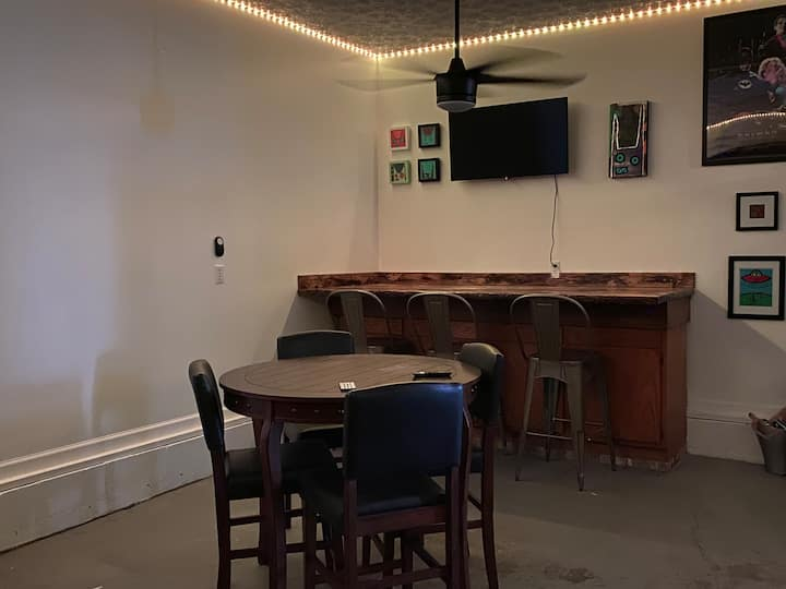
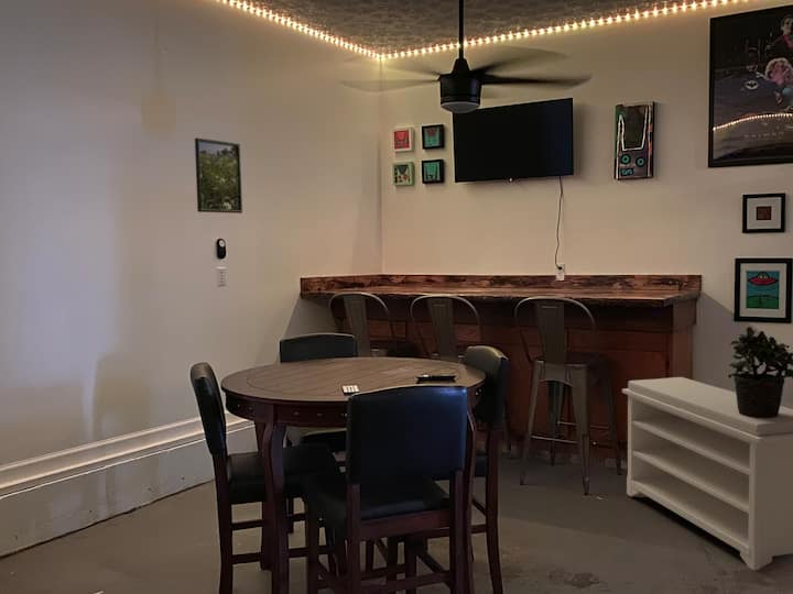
+ potted plant [727,326,793,418]
+ bench [621,376,793,571]
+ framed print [194,136,243,215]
